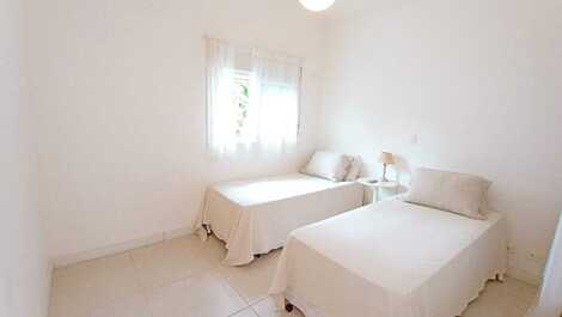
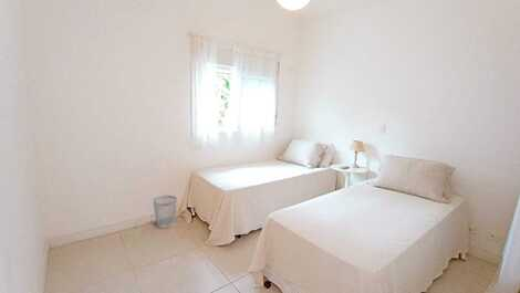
+ wastebasket [153,195,178,230]
